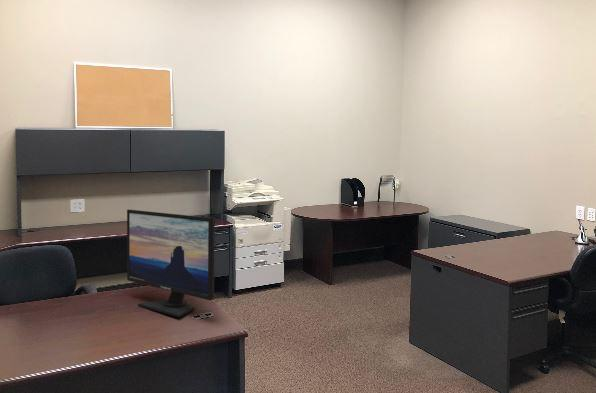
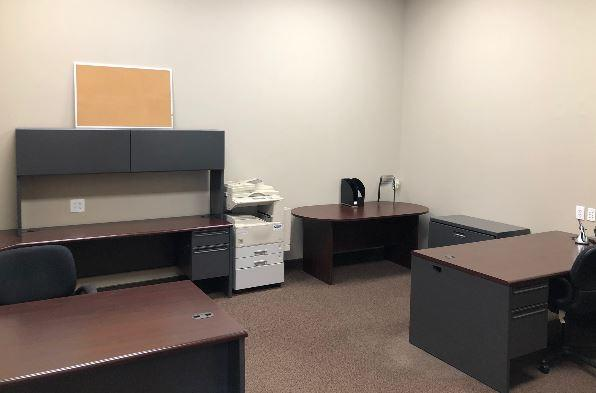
- computer monitor [126,209,216,318]
